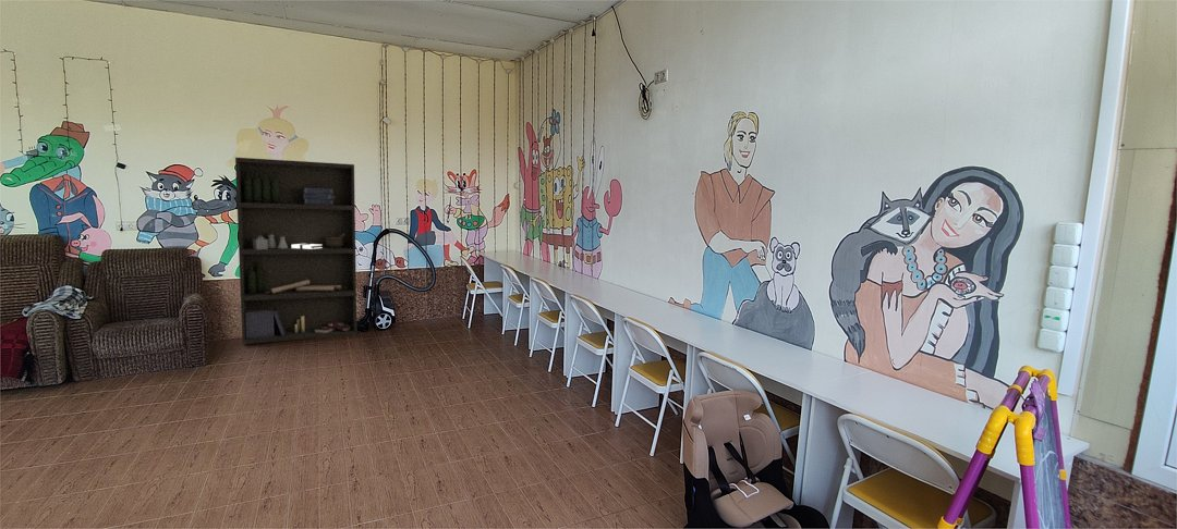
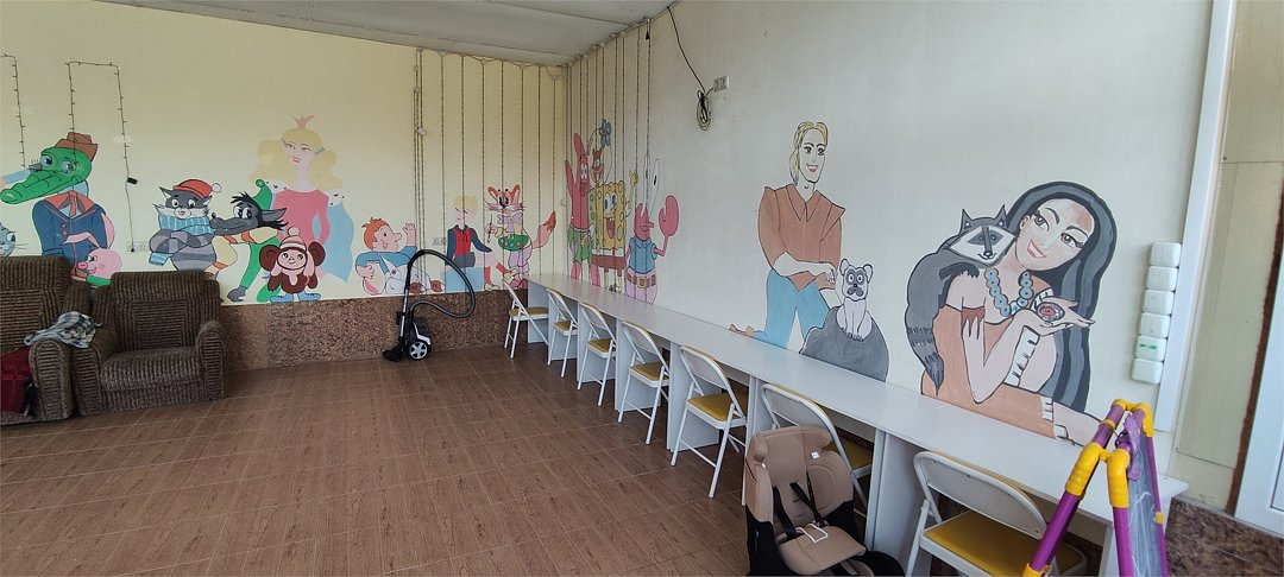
- bookshelf [234,157,357,345]
